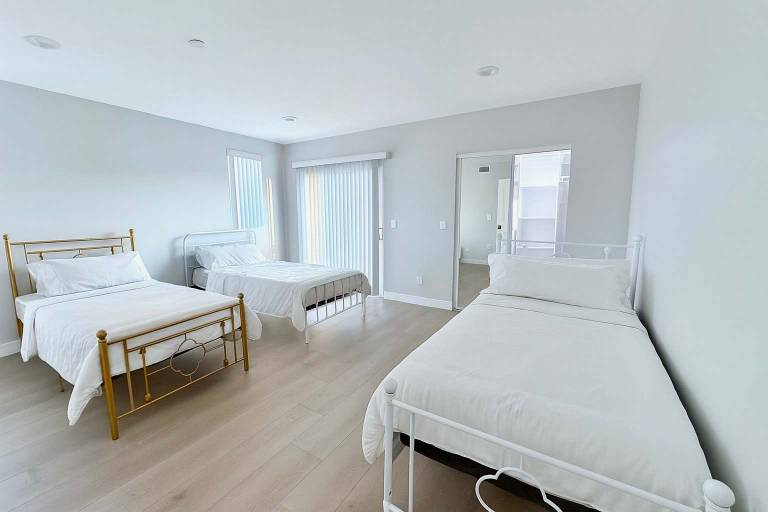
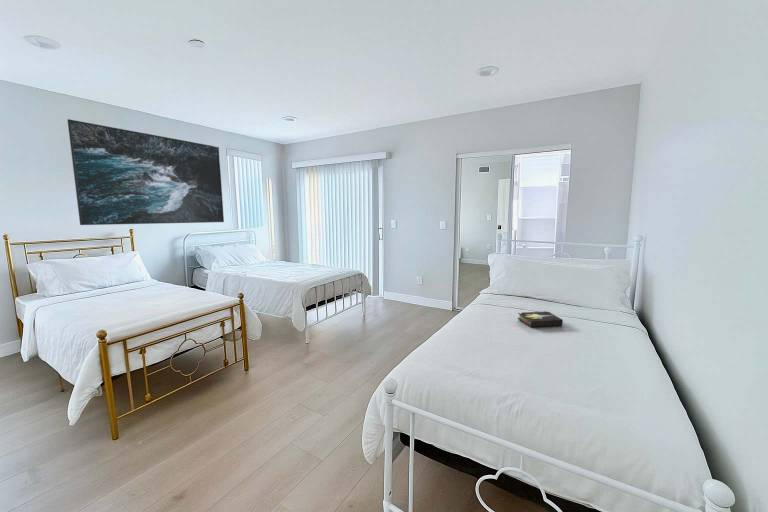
+ hardback book [517,310,564,328]
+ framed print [66,118,225,226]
